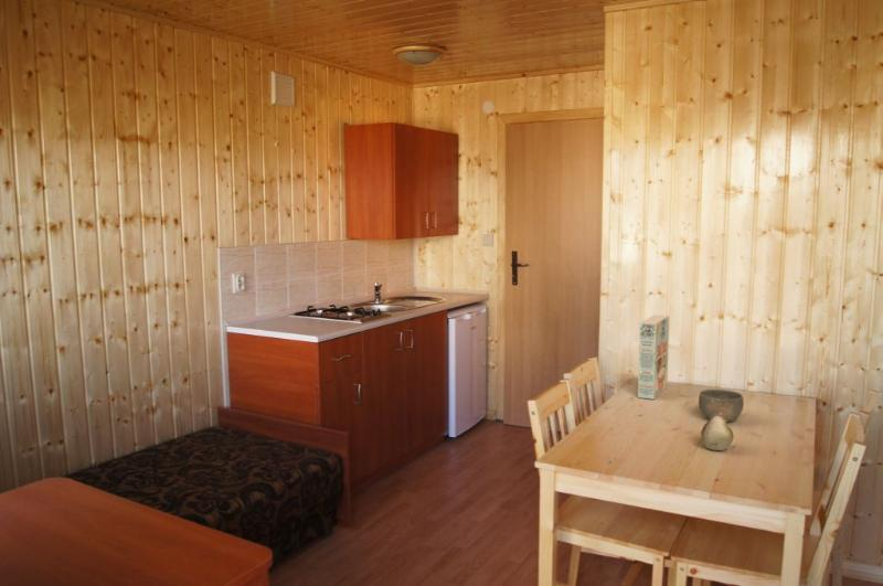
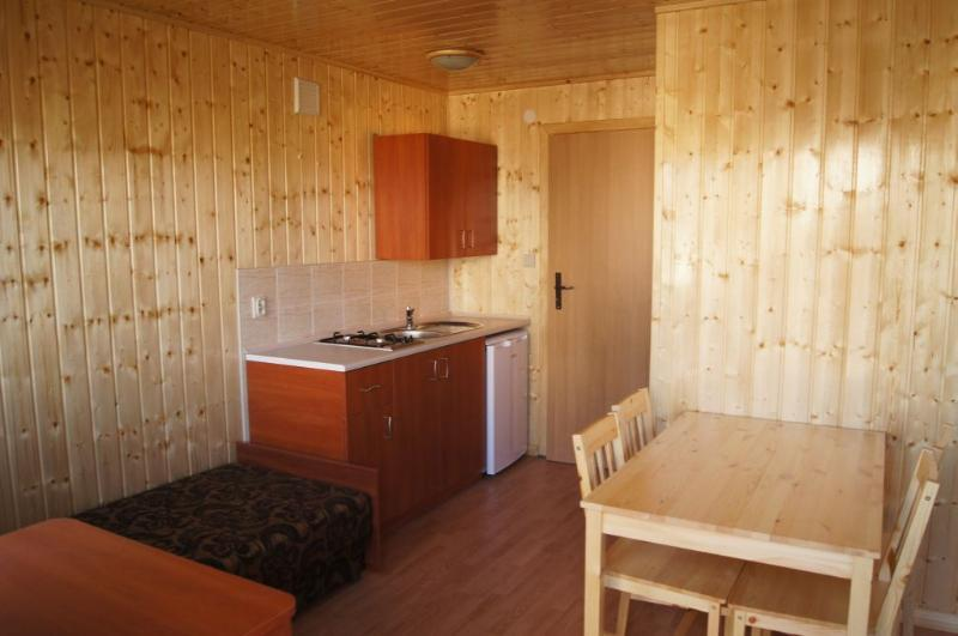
- fruit [700,413,735,451]
- cereal box [637,313,670,401]
- bowl [698,388,745,423]
